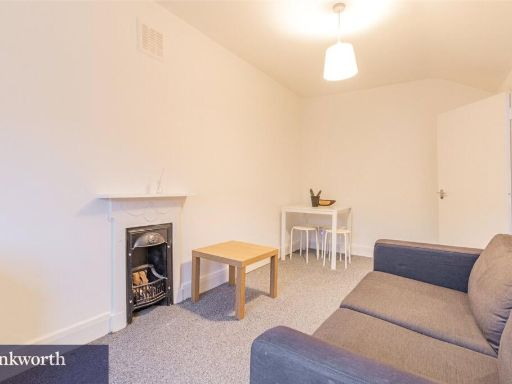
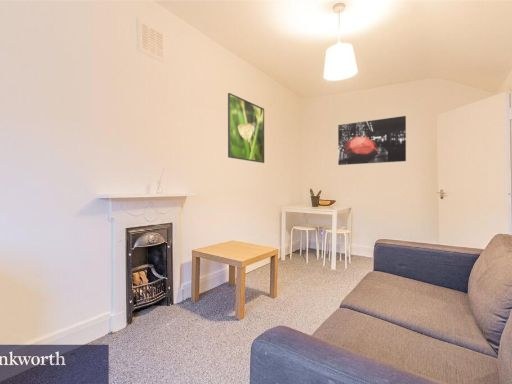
+ wall art [337,115,407,166]
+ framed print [227,92,265,164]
